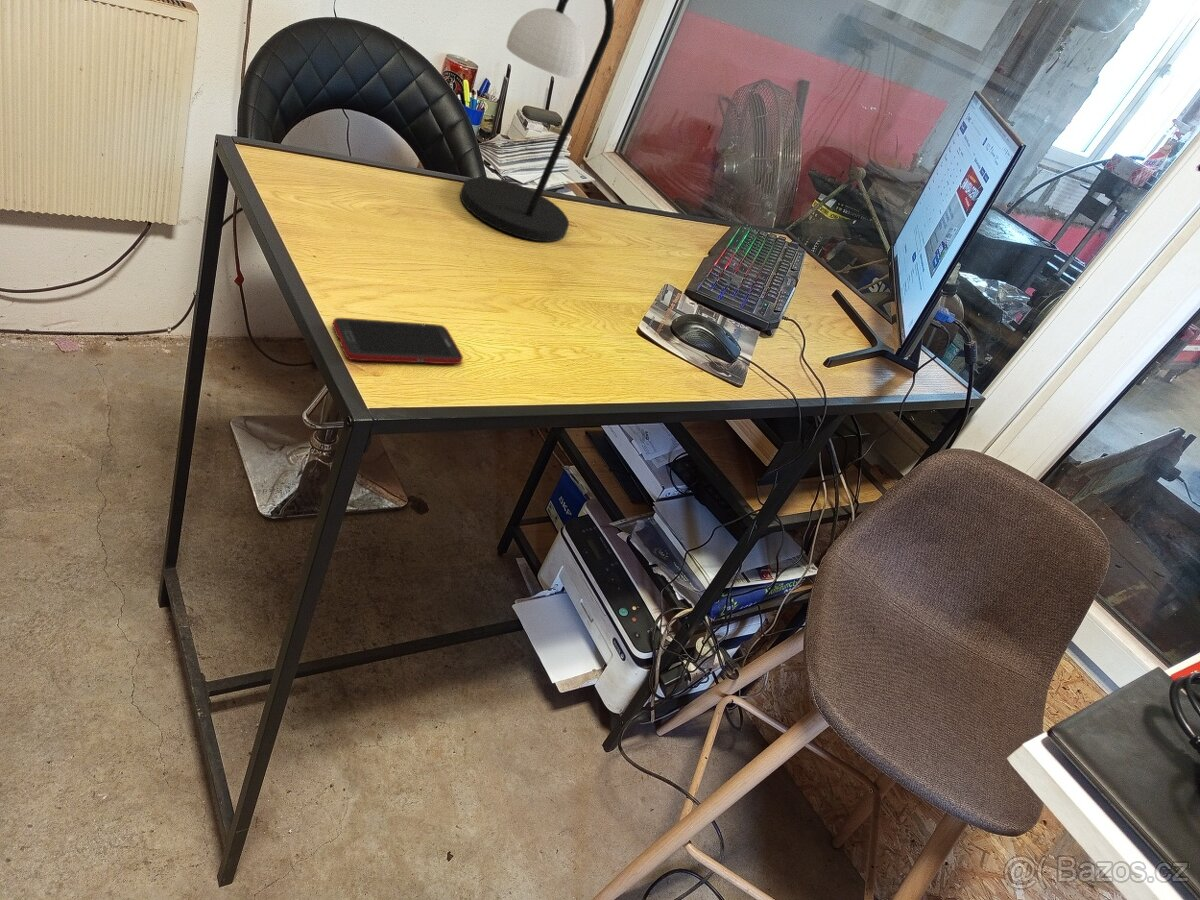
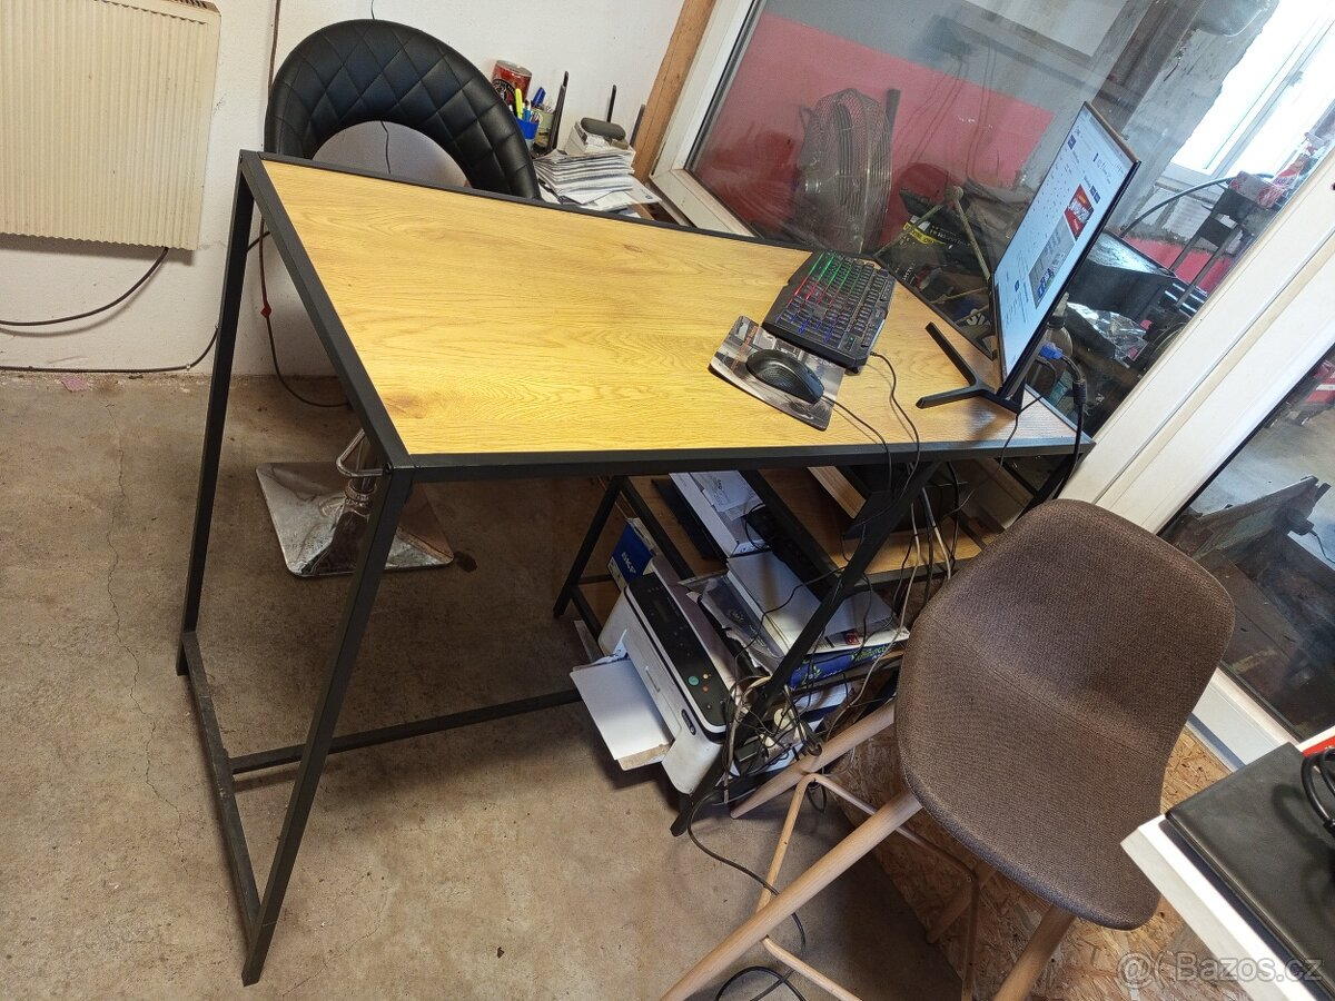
- cell phone [331,317,464,365]
- table lamp [459,0,615,243]
